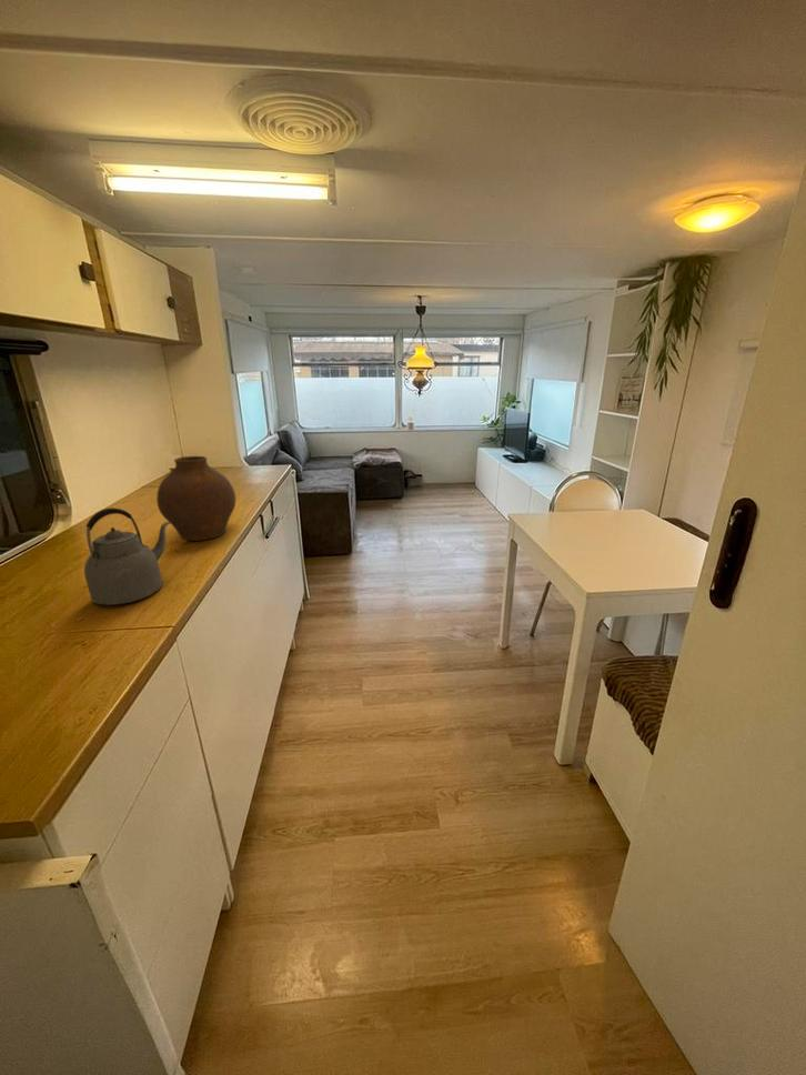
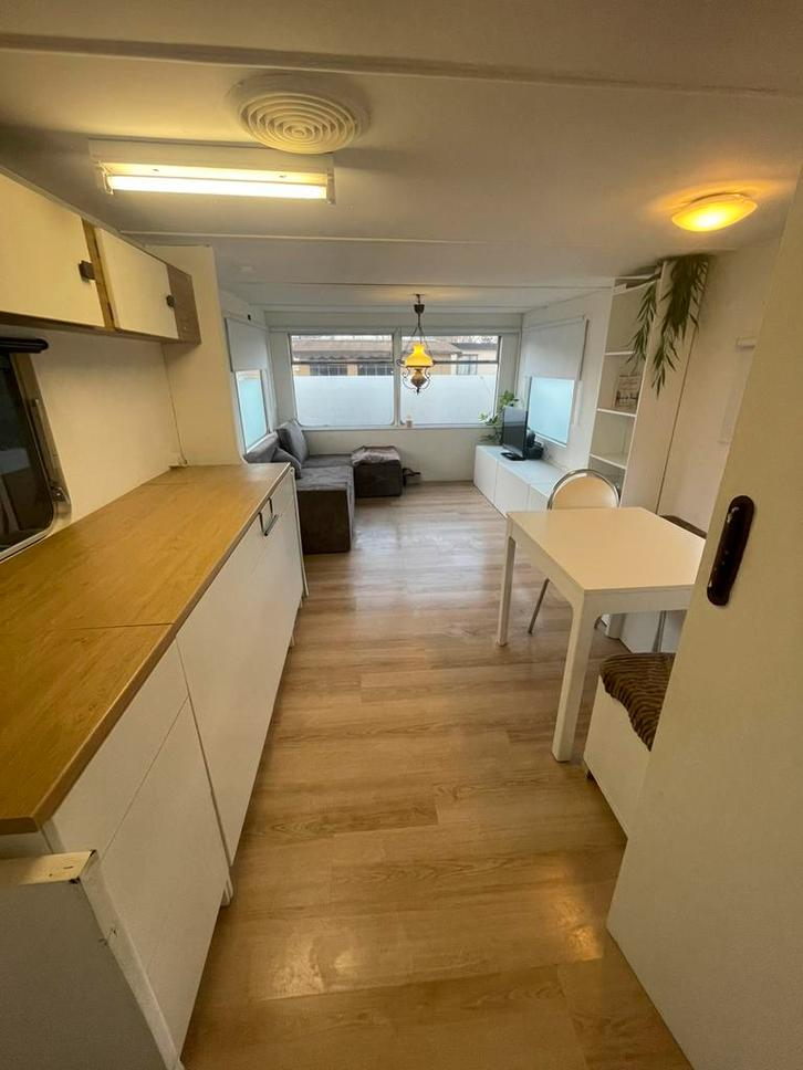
- kettle [83,506,171,606]
- vase [155,455,236,542]
